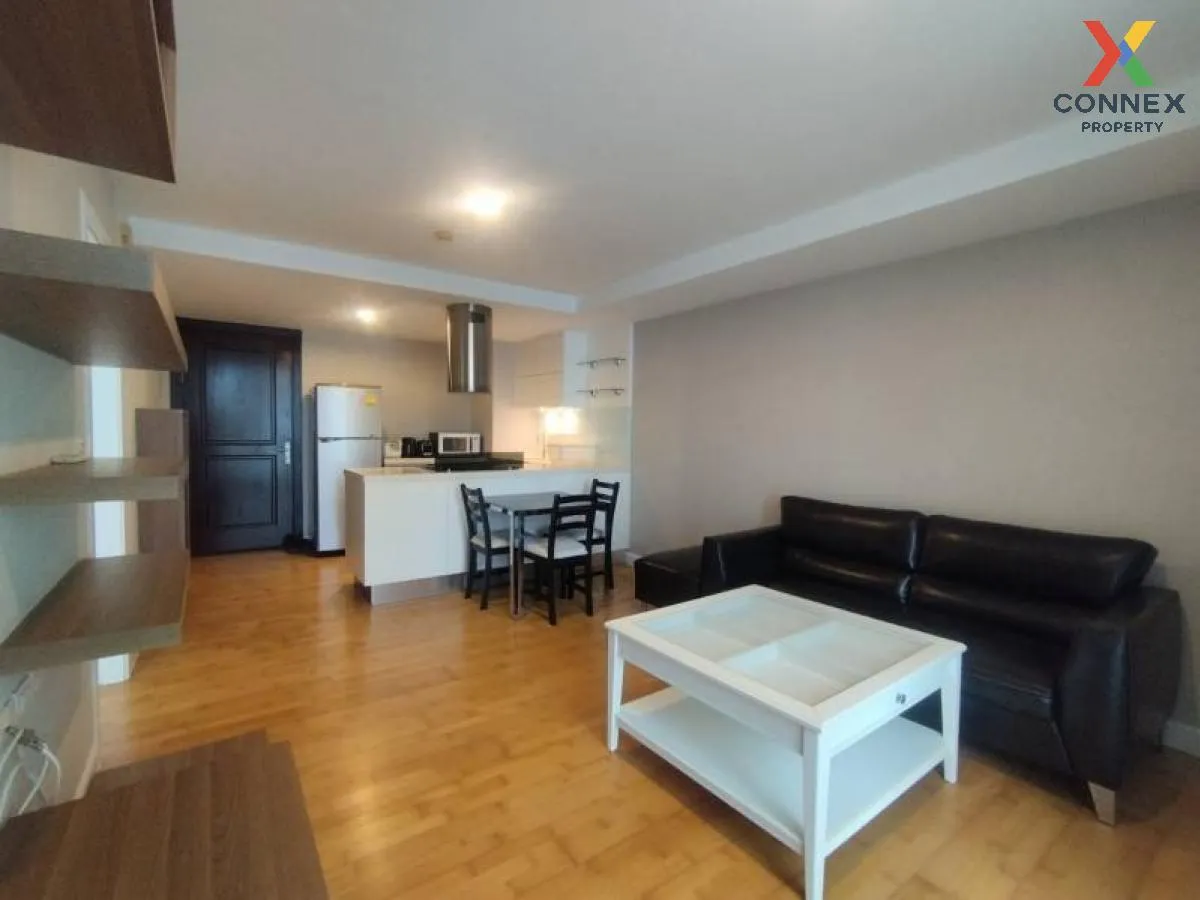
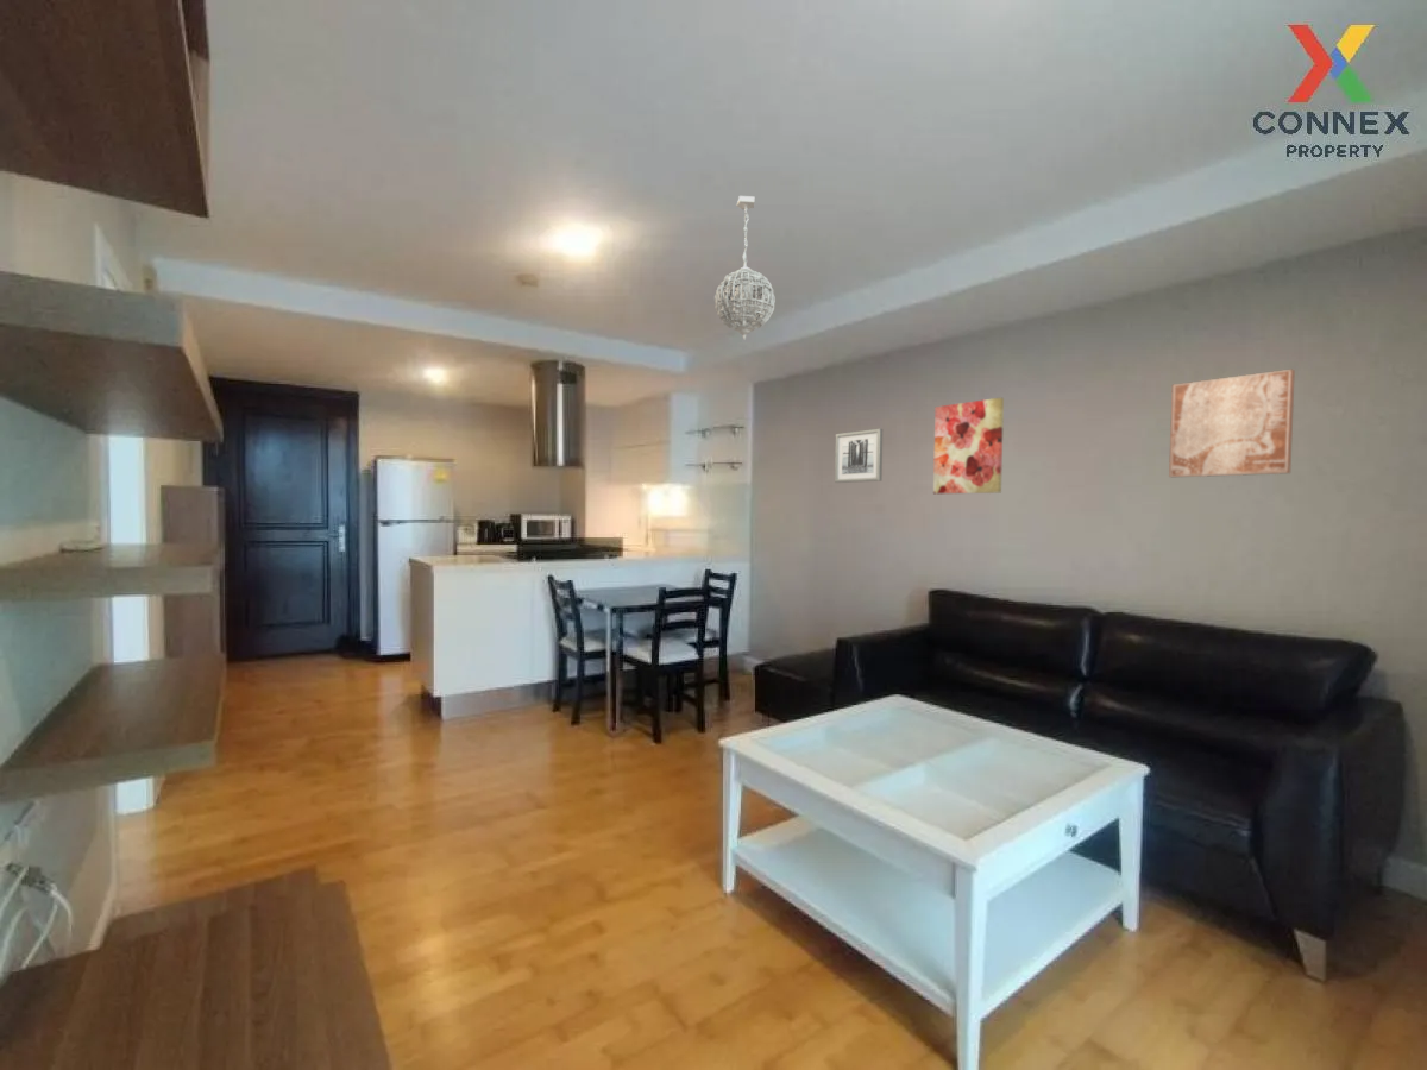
+ wall art [932,396,1005,495]
+ wall art [1168,369,1296,478]
+ wall art [834,428,884,484]
+ pendant light [714,195,777,340]
